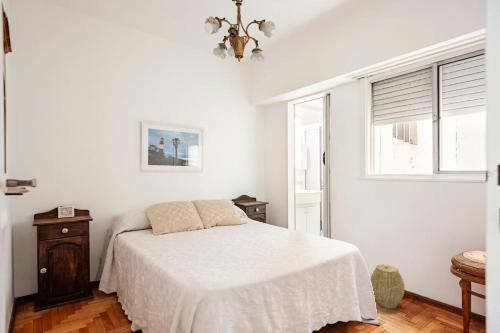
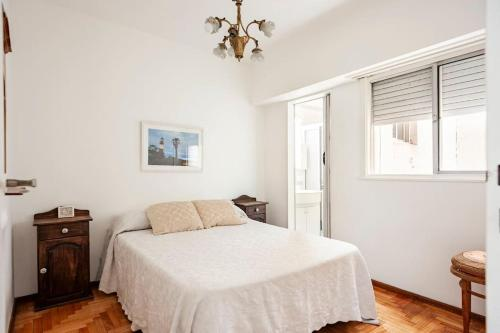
- woven basket [370,264,406,309]
